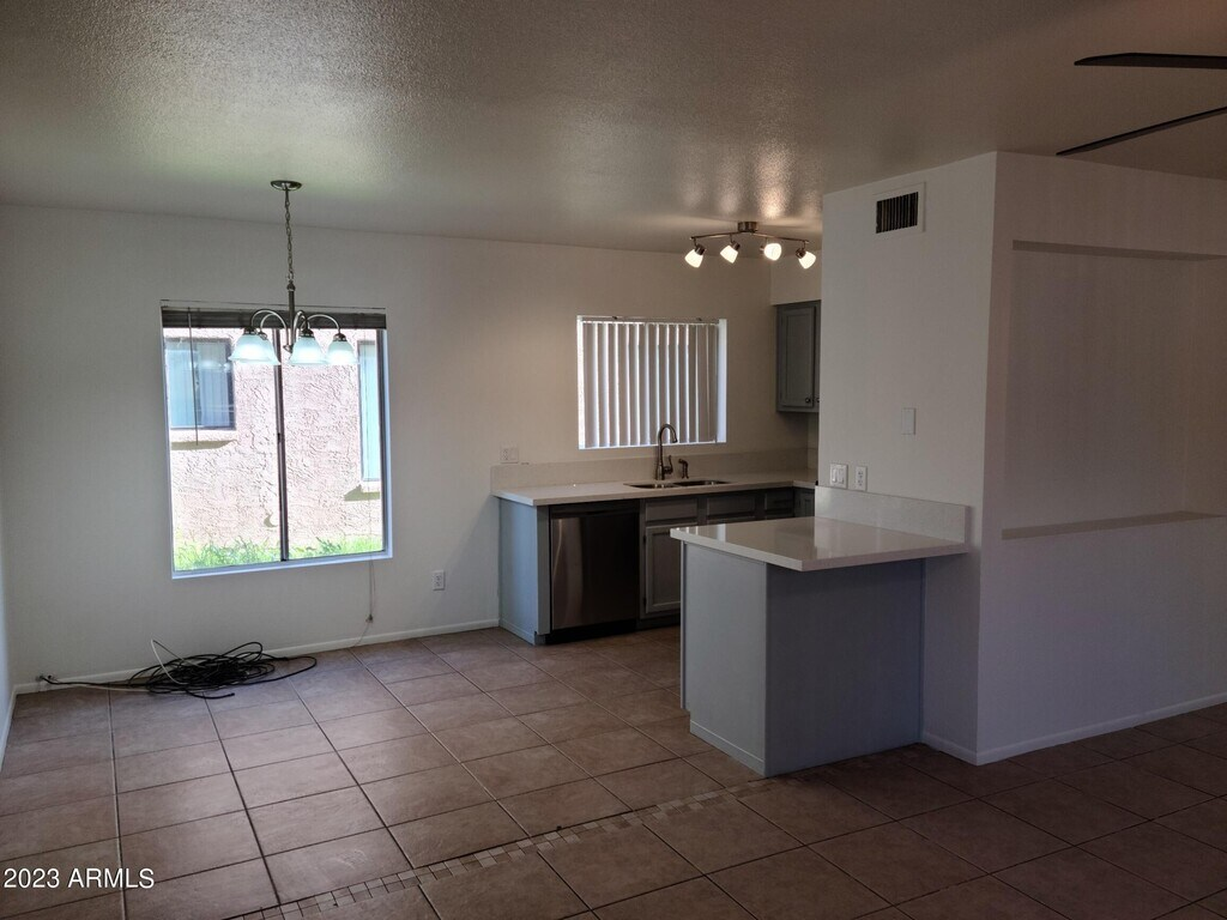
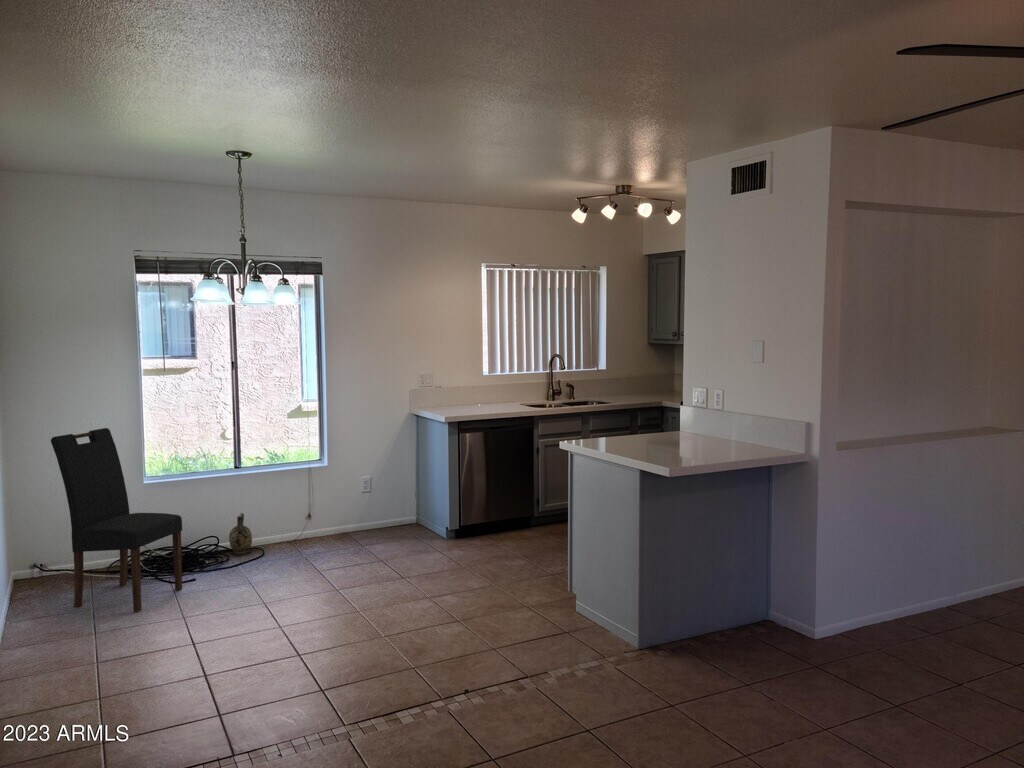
+ dining chair [50,427,183,613]
+ ceramic jug [228,512,253,555]
